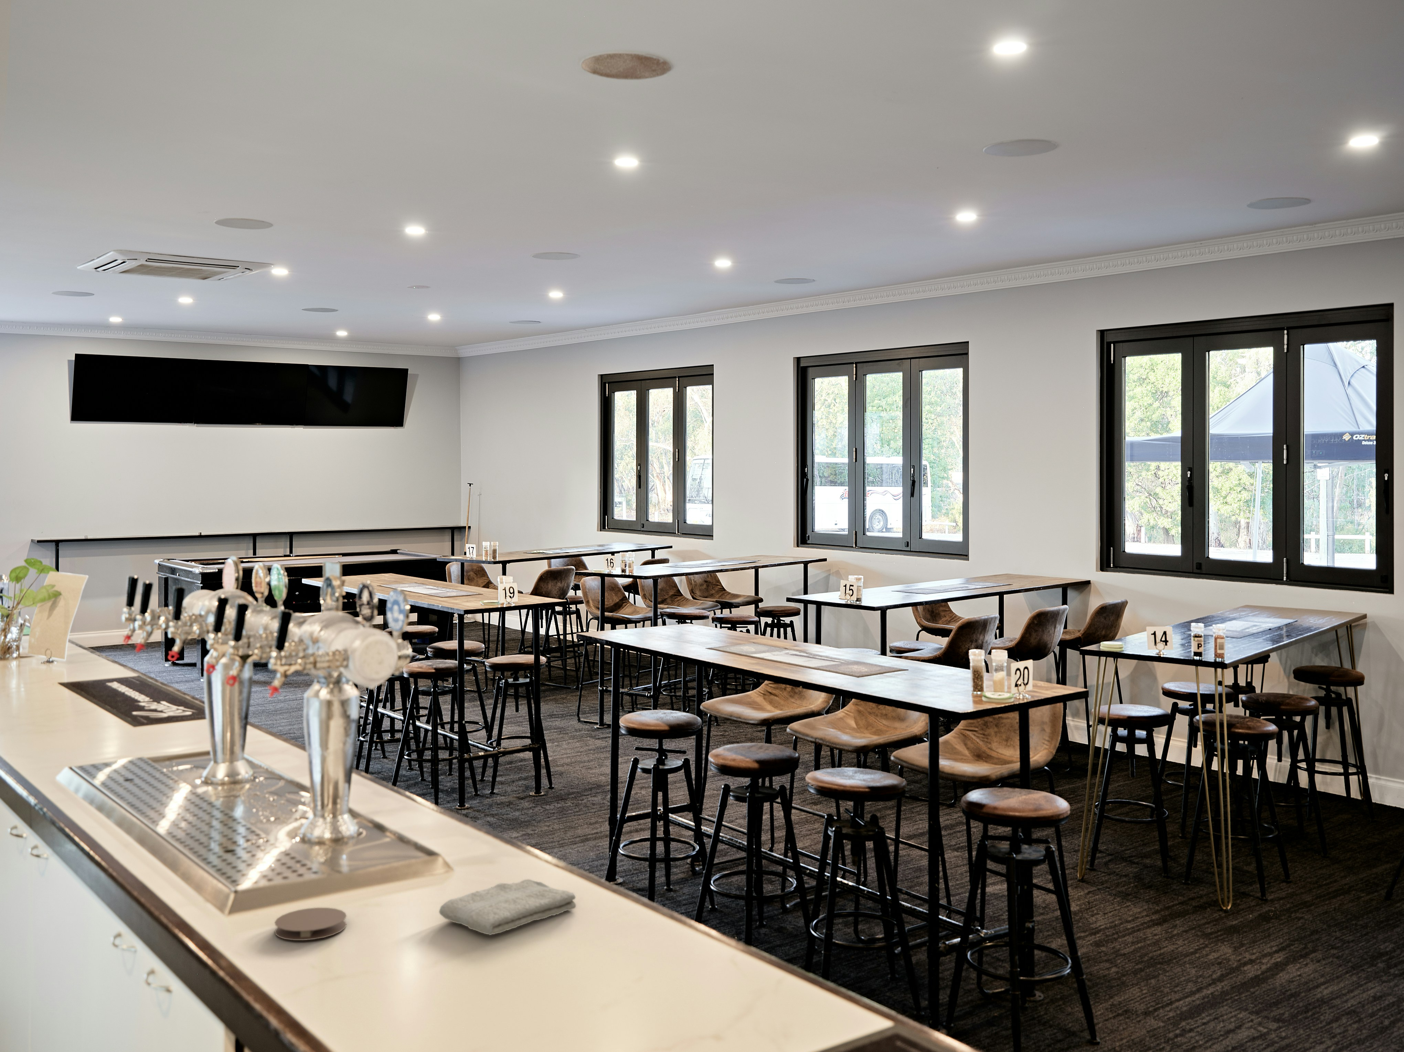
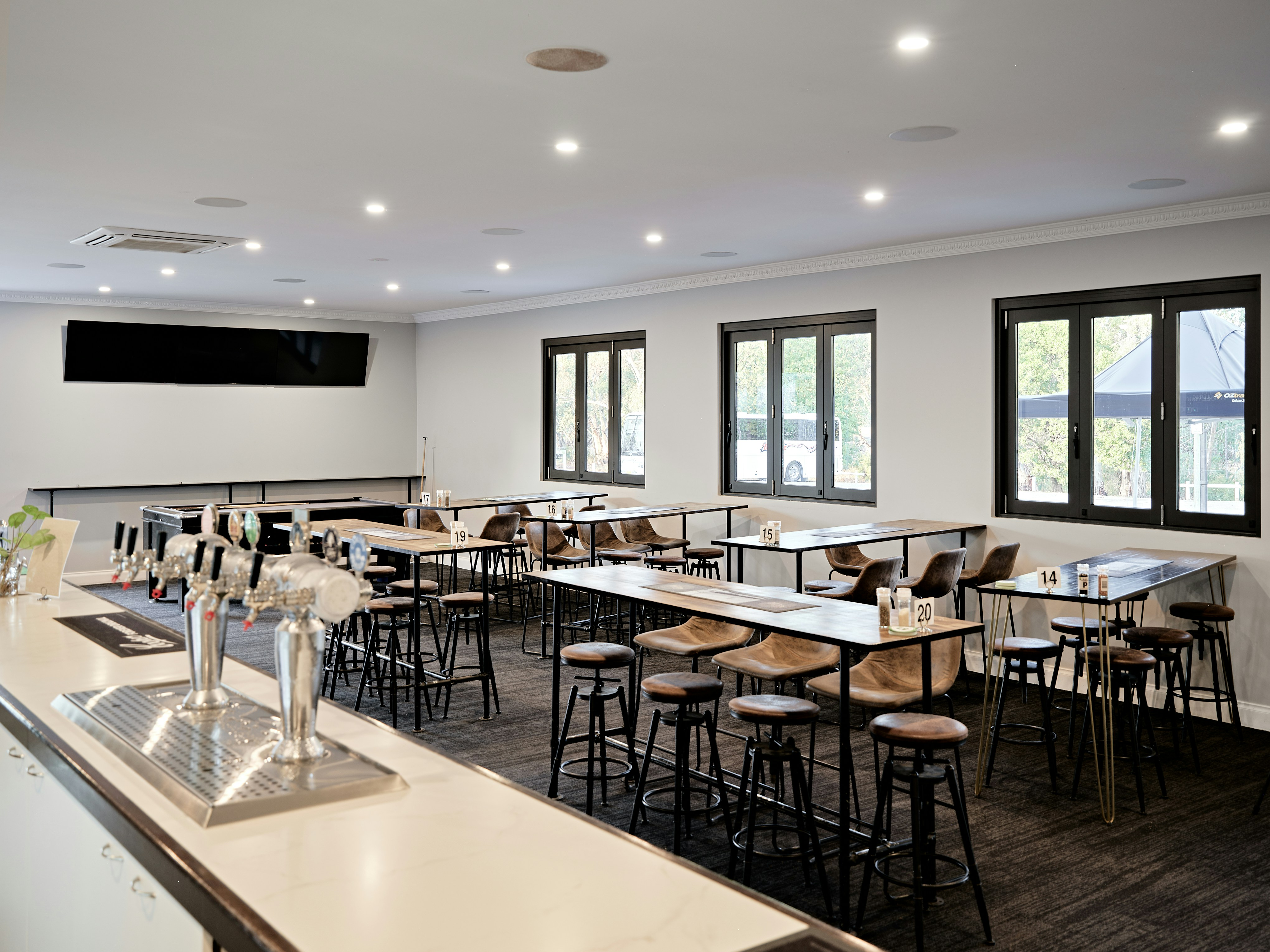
- coaster [274,907,347,940]
- washcloth [439,879,576,936]
